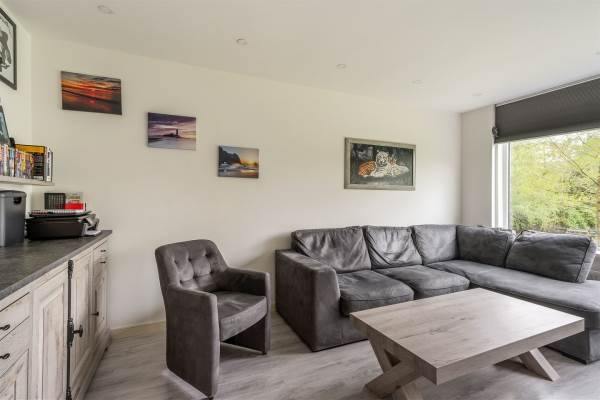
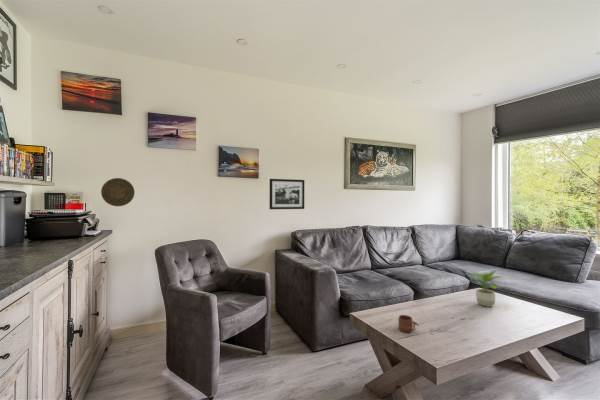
+ mug [397,314,420,333]
+ decorative plate [100,177,136,207]
+ potted plant [469,269,502,308]
+ picture frame [269,178,305,210]
